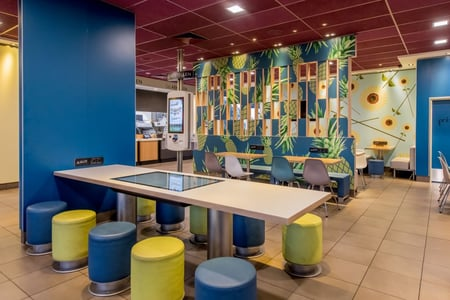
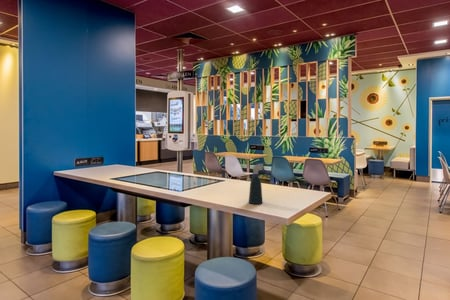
+ spray bottle [248,163,268,205]
